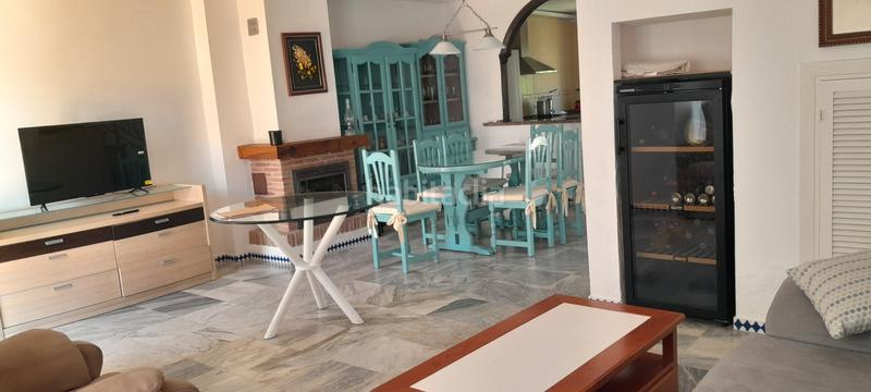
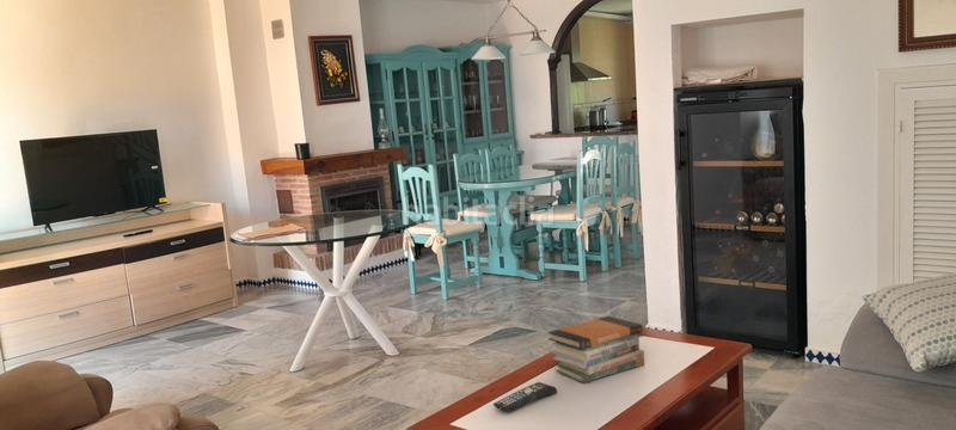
+ book stack [546,315,645,383]
+ remote control [492,381,558,413]
